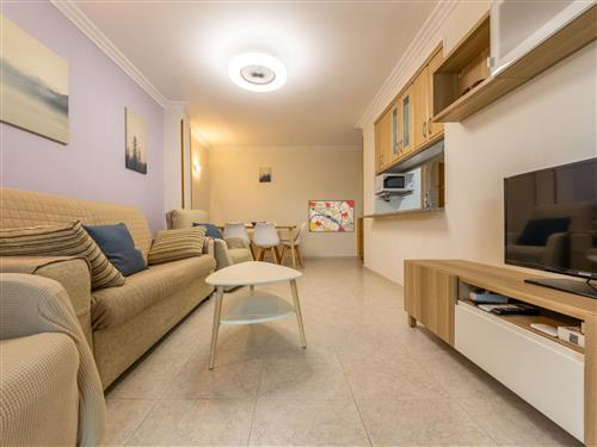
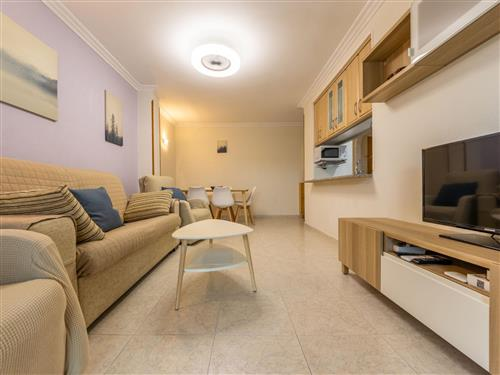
- wall art [308,199,356,234]
